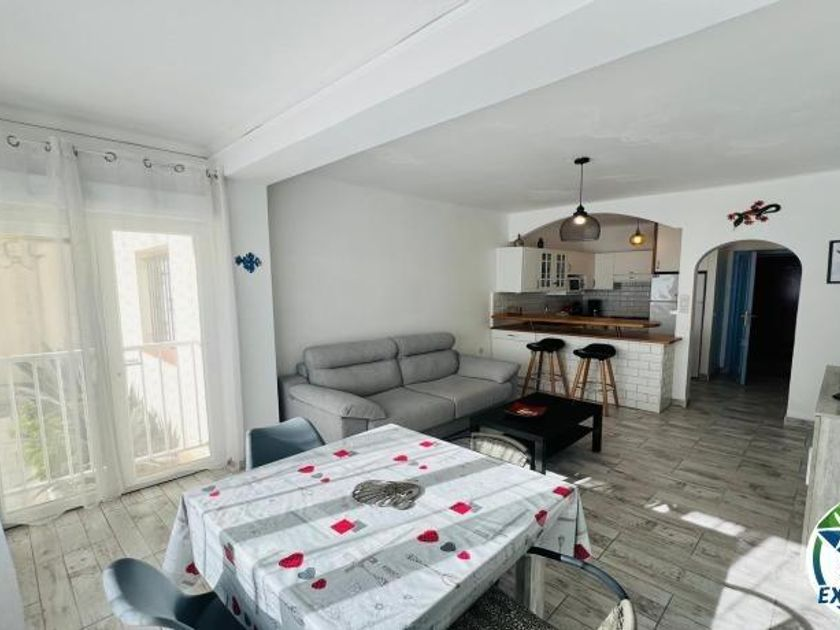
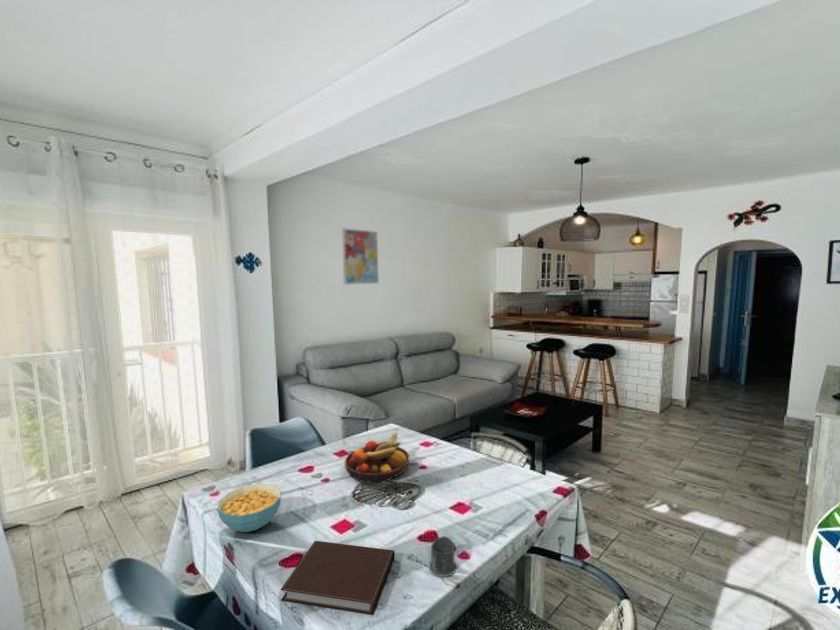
+ wall art [341,227,380,286]
+ notebook [279,540,395,616]
+ mug [428,535,457,578]
+ cereal bowl [216,483,282,533]
+ fruit bowl [343,431,410,485]
